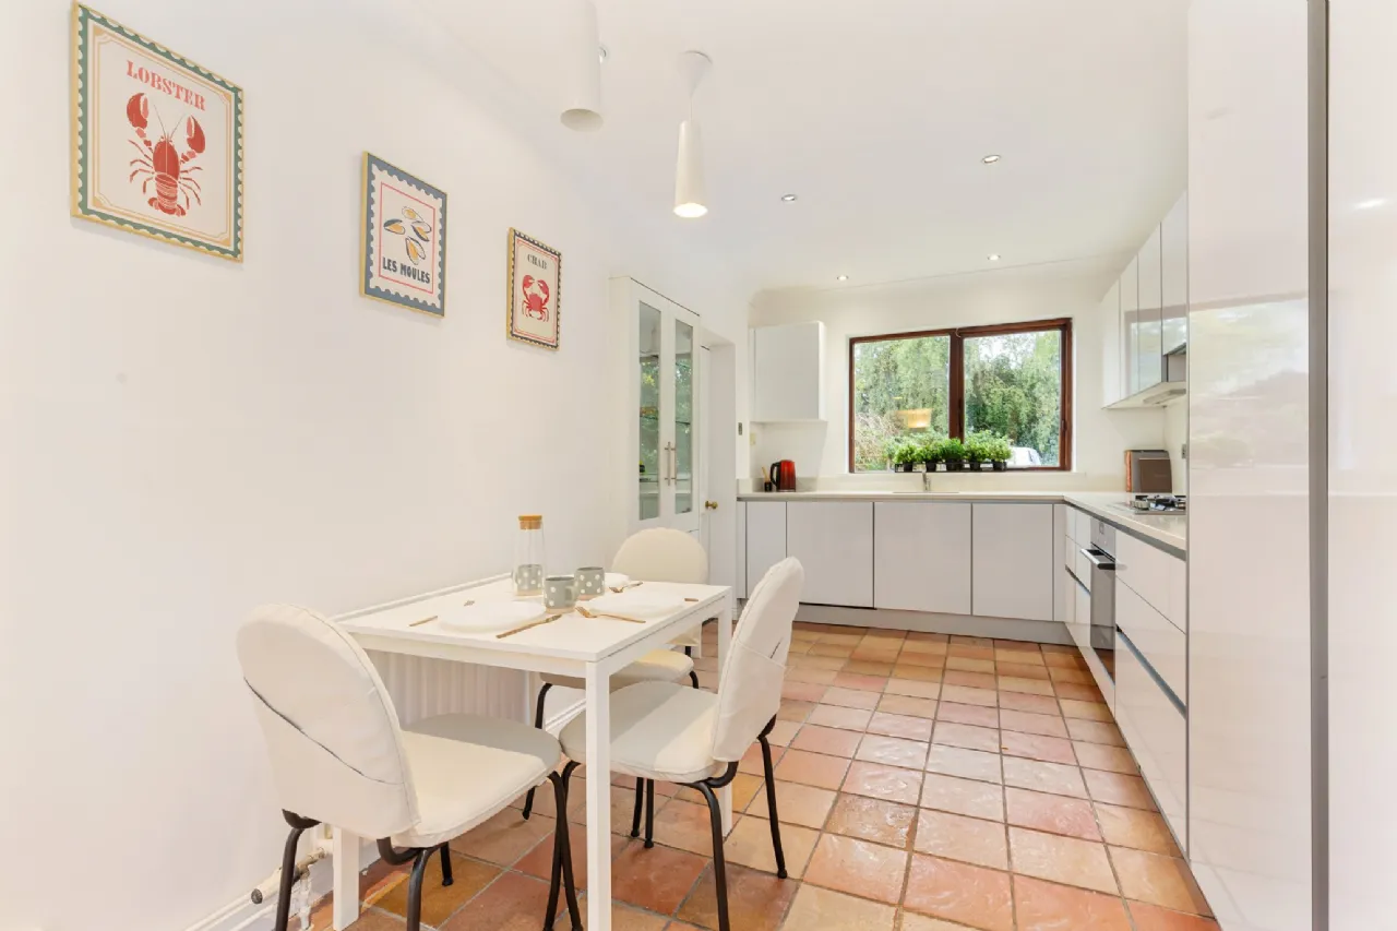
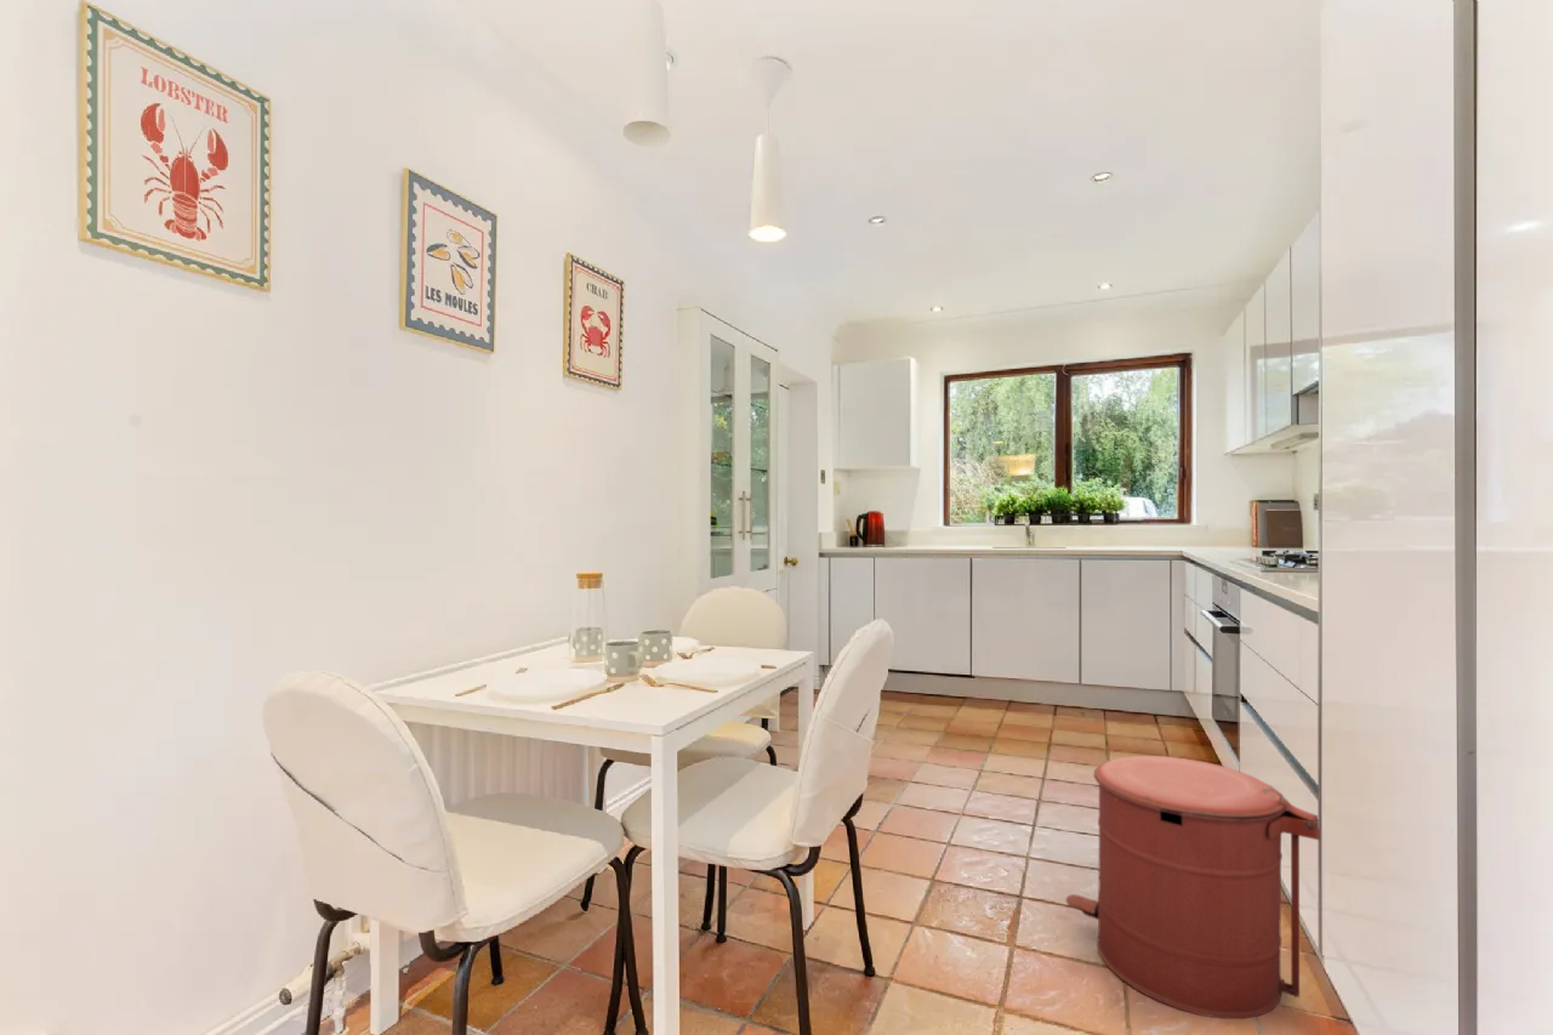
+ trash can [1065,755,1321,1019]
